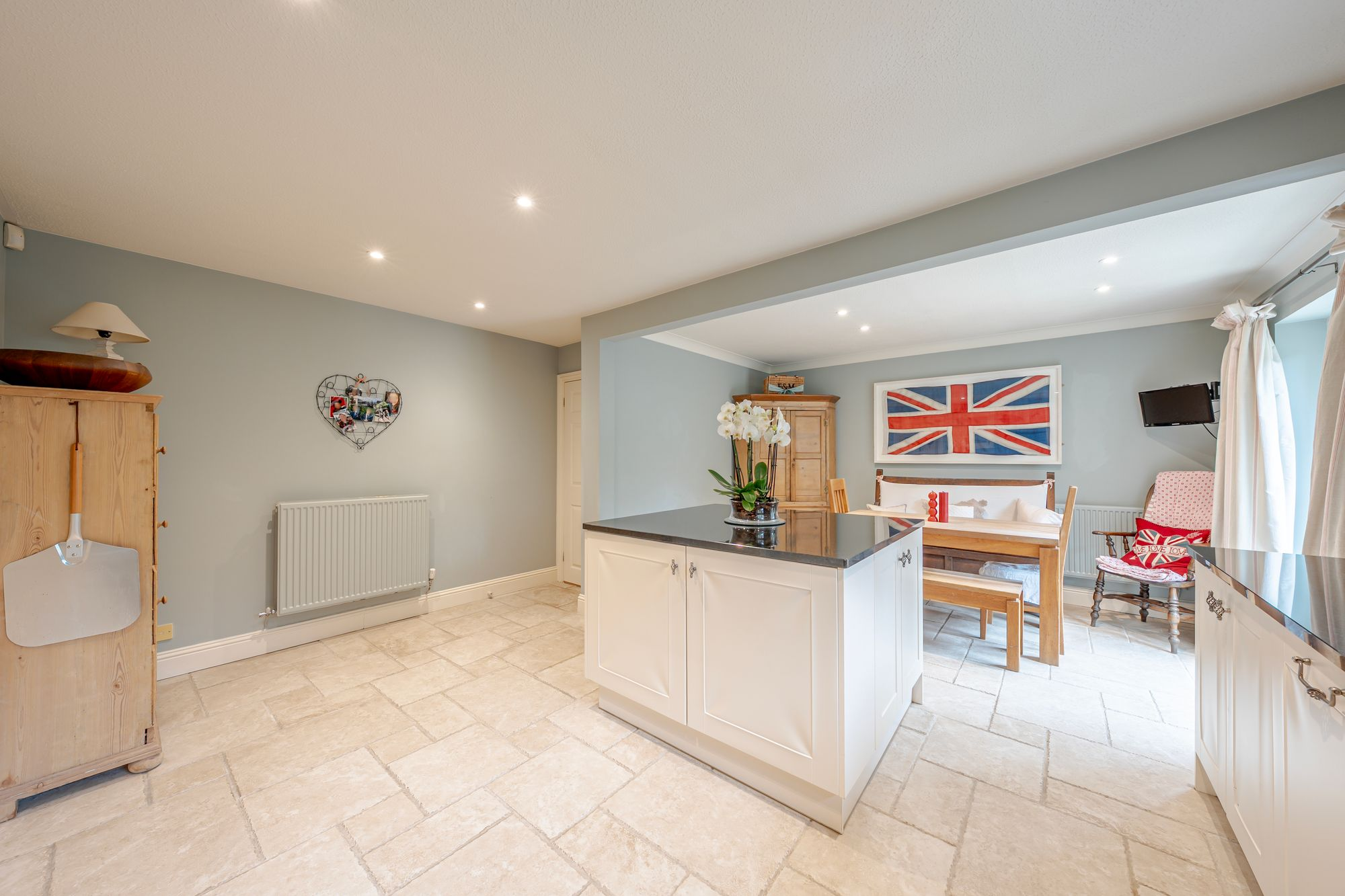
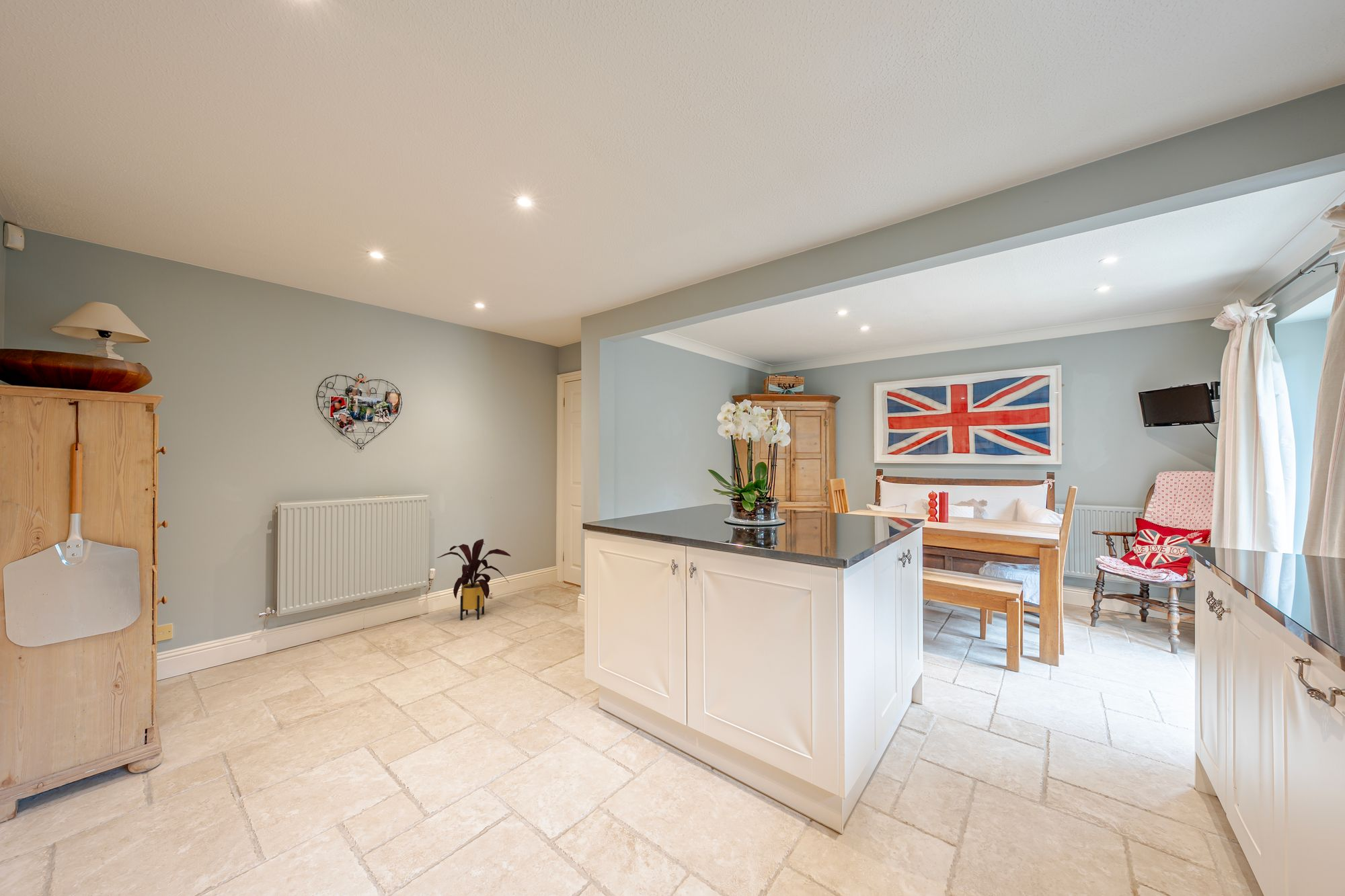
+ house plant [436,538,512,621]
